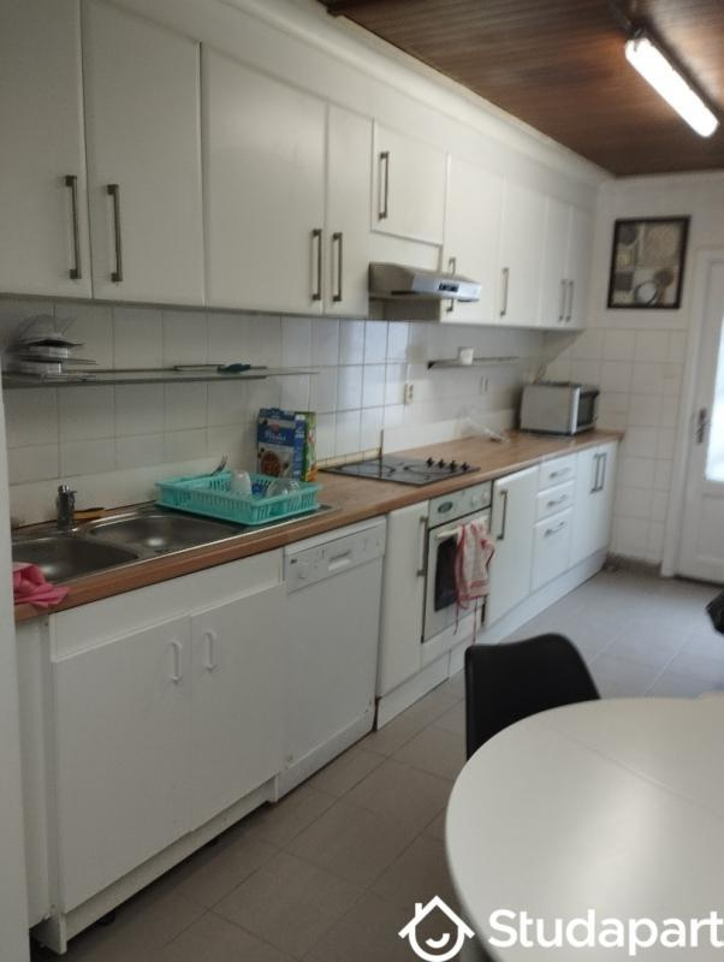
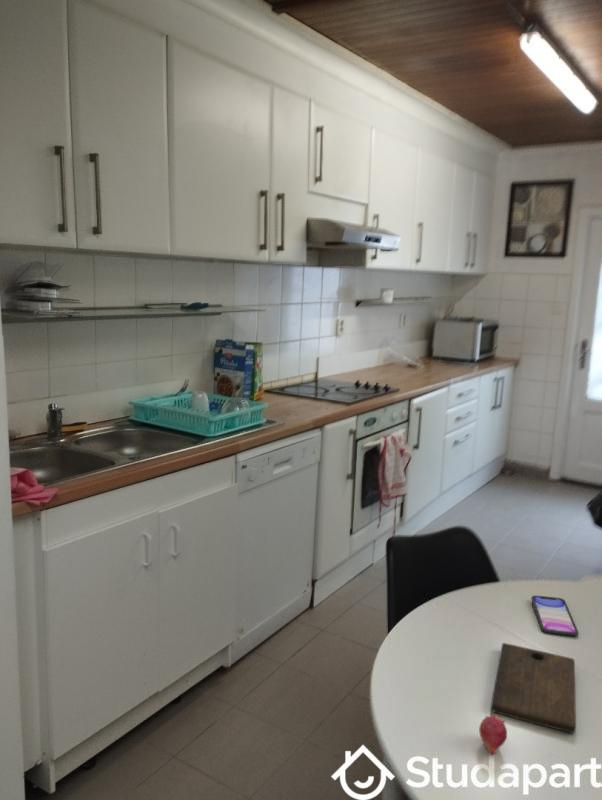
+ smartphone [530,594,580,637]
+ cutting board [490,642,577,734]
+ fruit [478,710,508,756]
